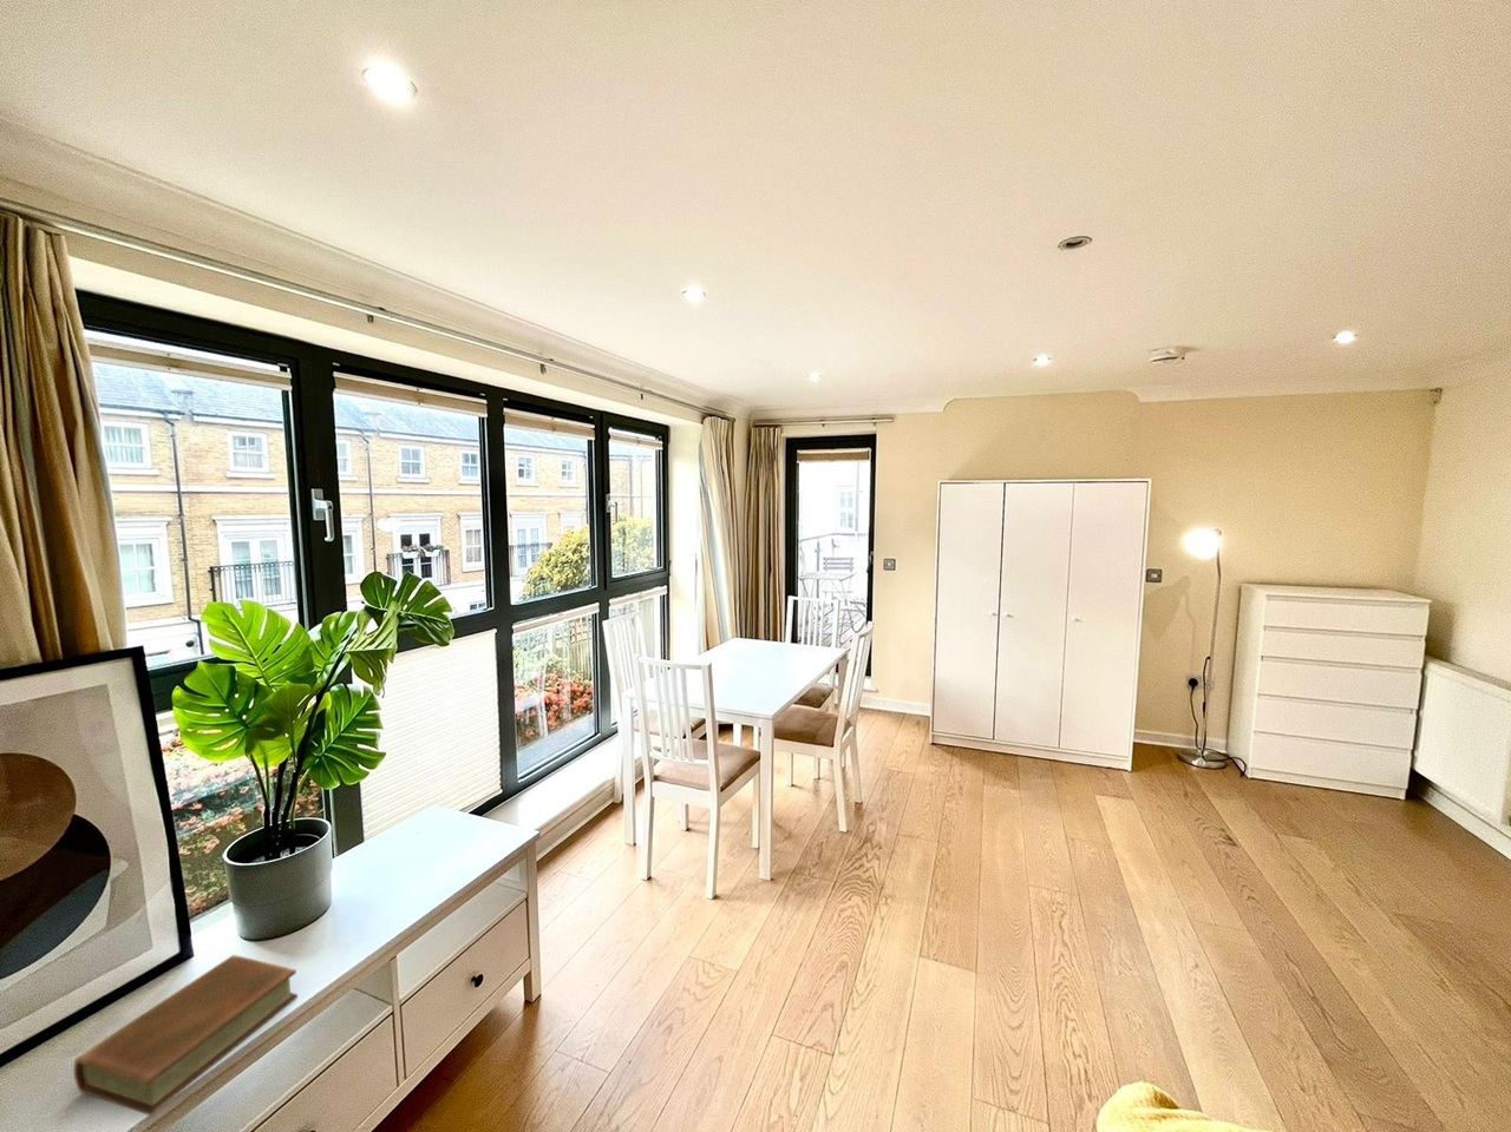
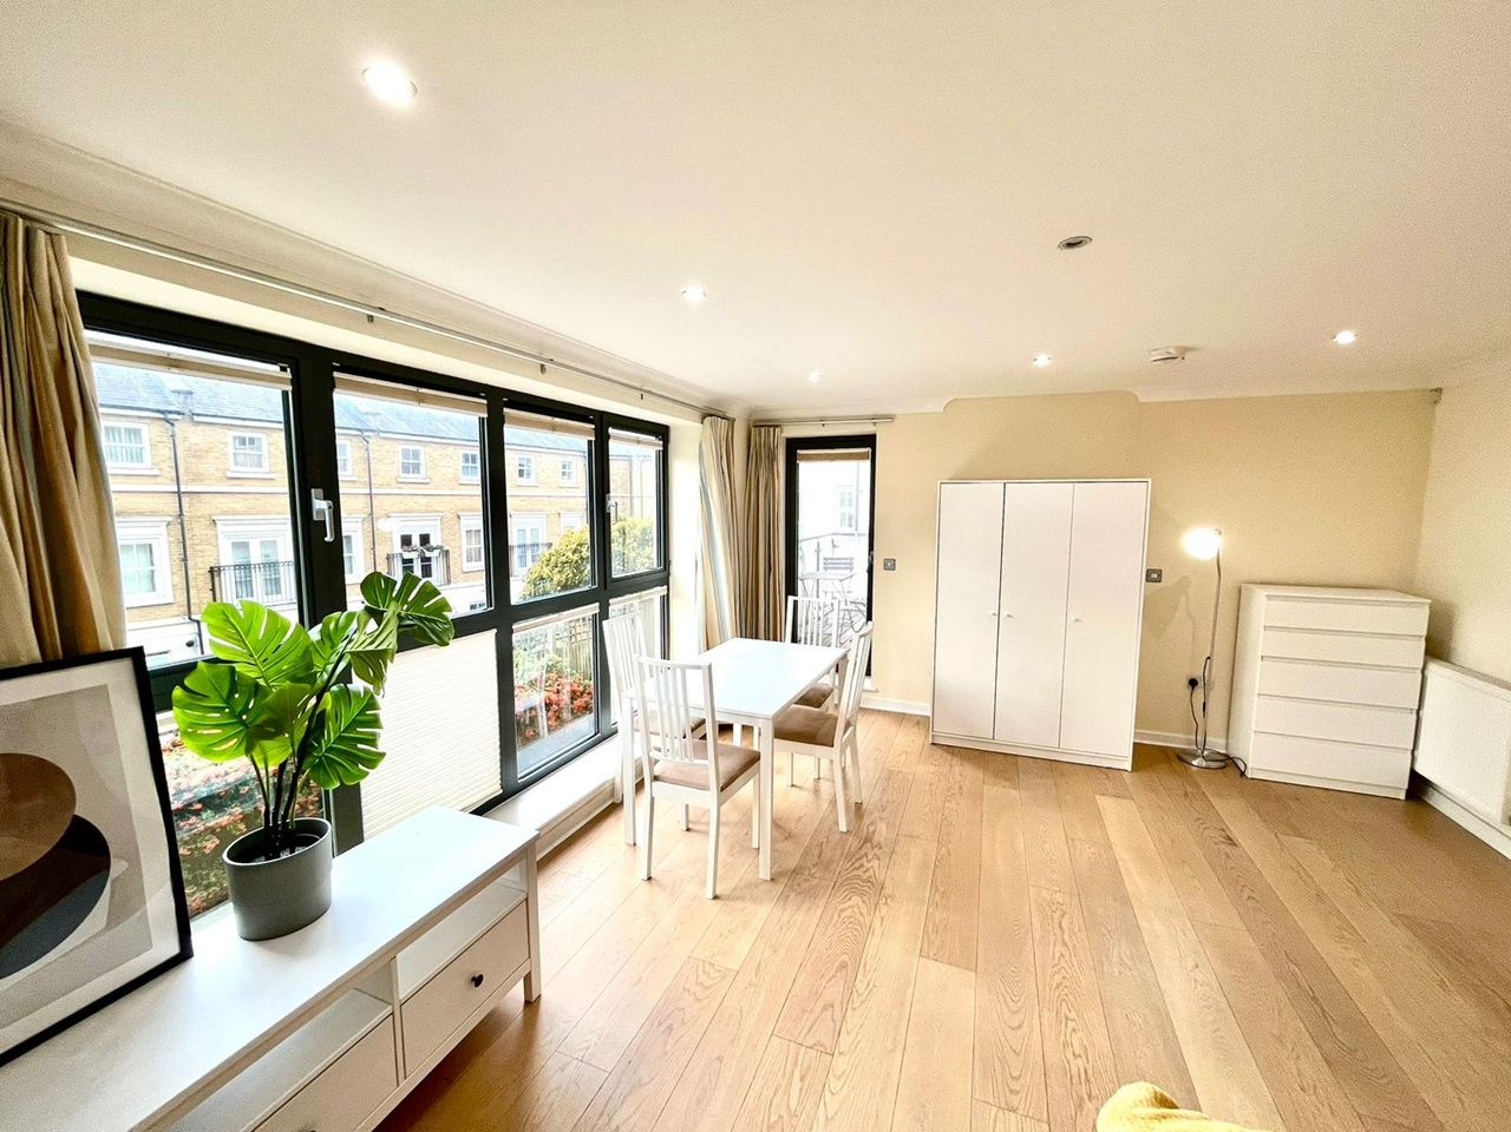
- book [73,954,299,1117]
